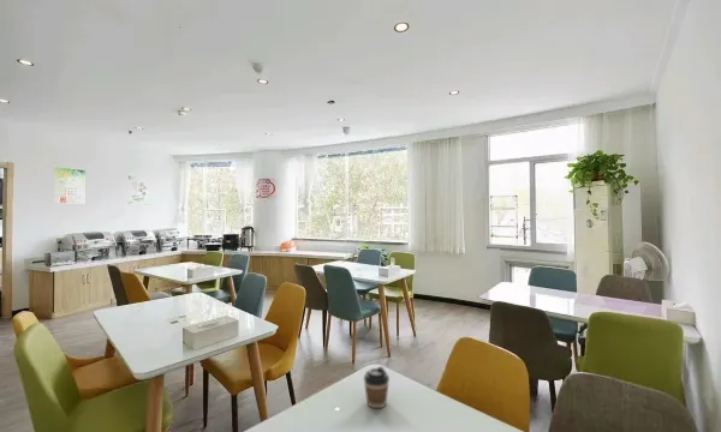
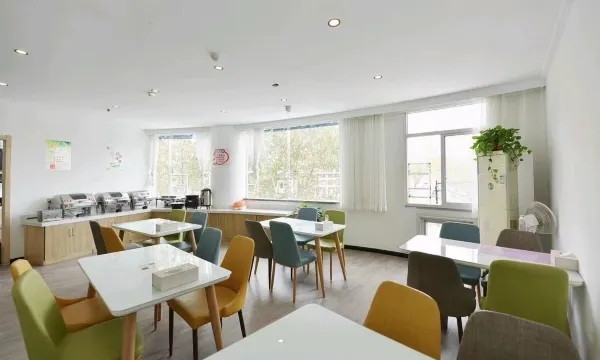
- coffee cup [363,365,391,409]
